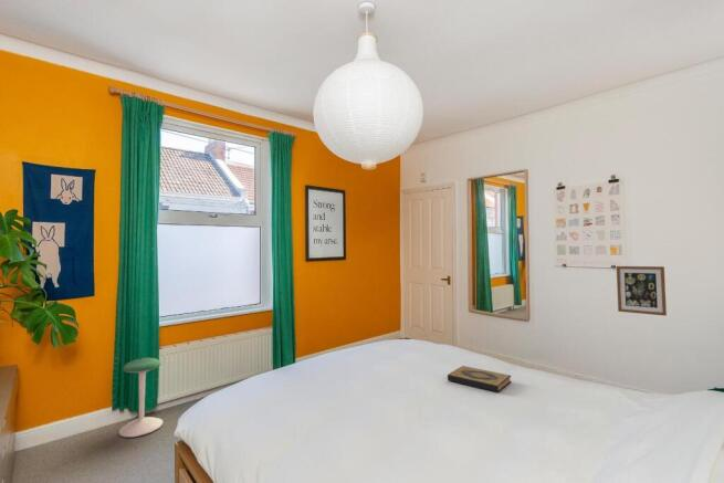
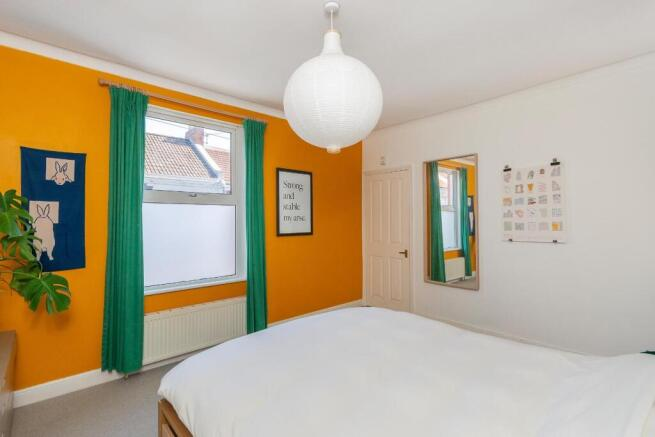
- hardback book [447,365,513,393]
- wall art [616,265,668,317]
- stool [118,357,165,439]
